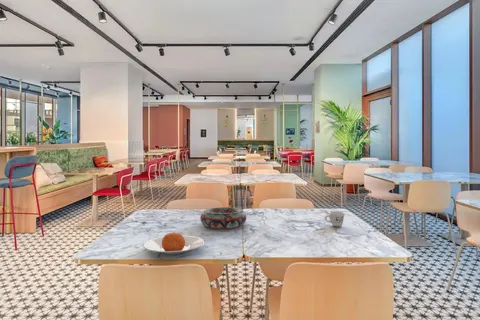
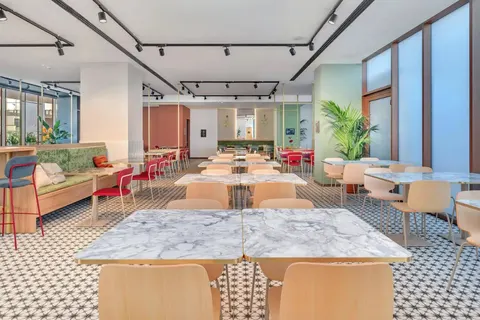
- mug [324,210,346,227]
- decorative bowl [199,206,247,229]
- plate [143,232,205,255]
